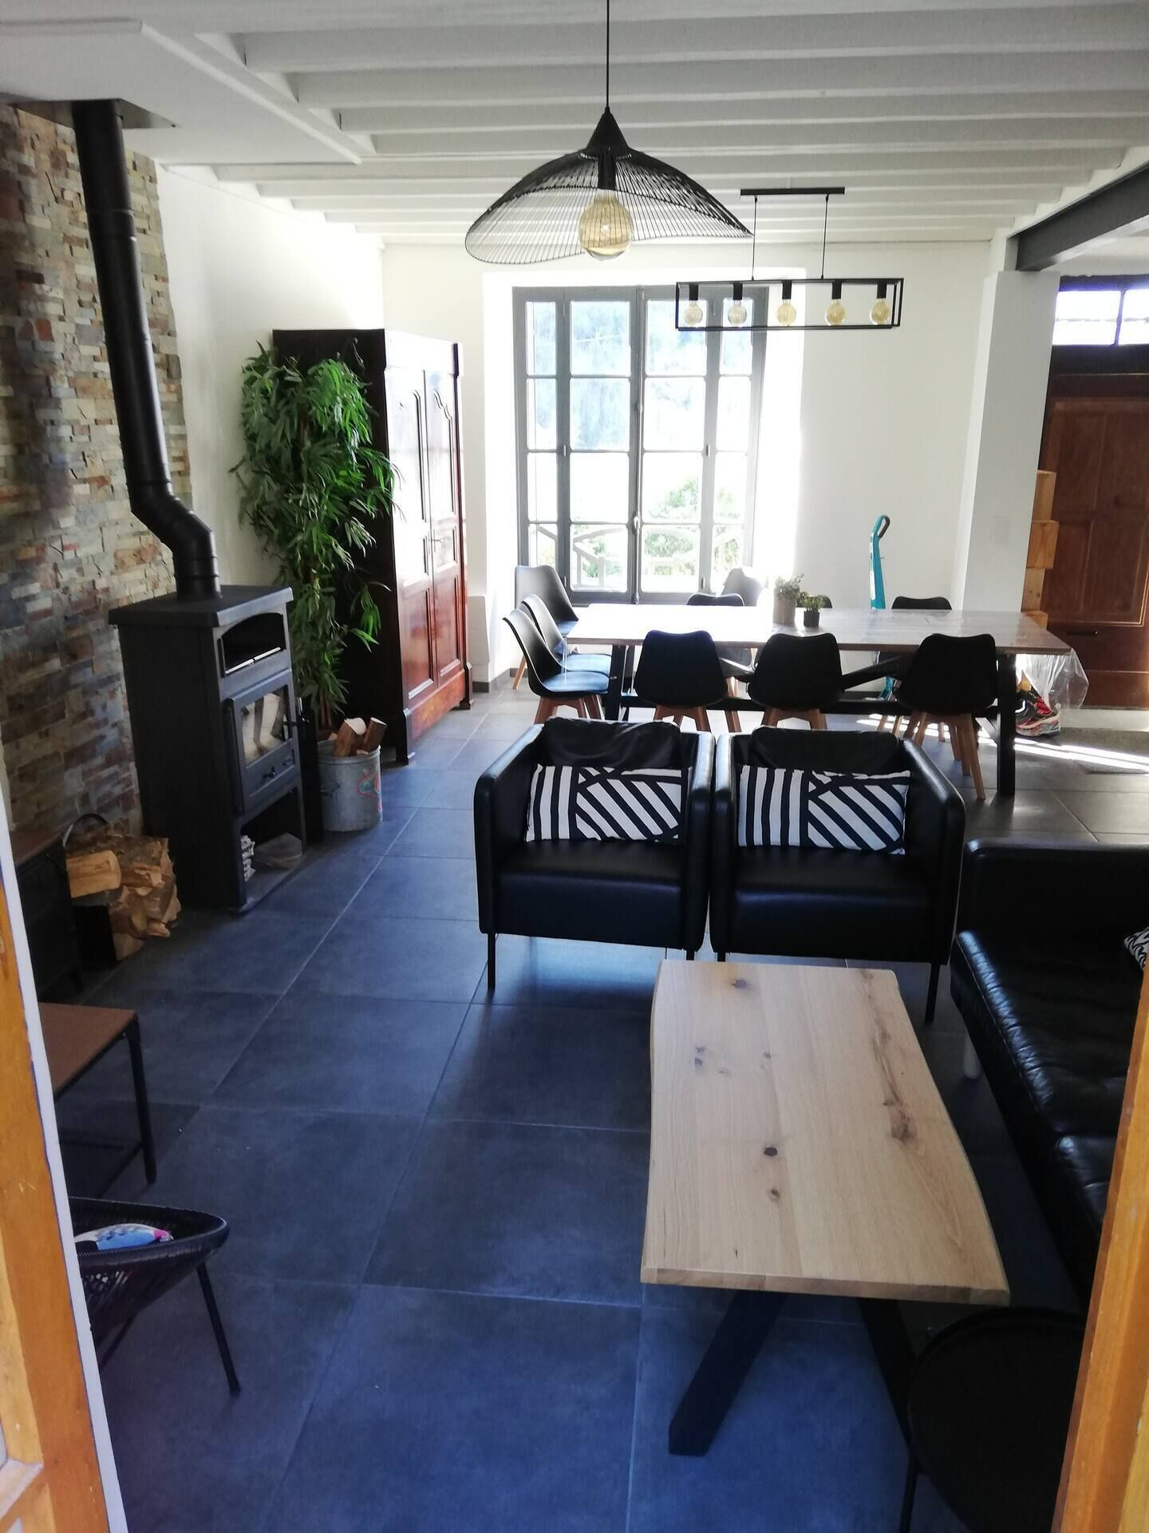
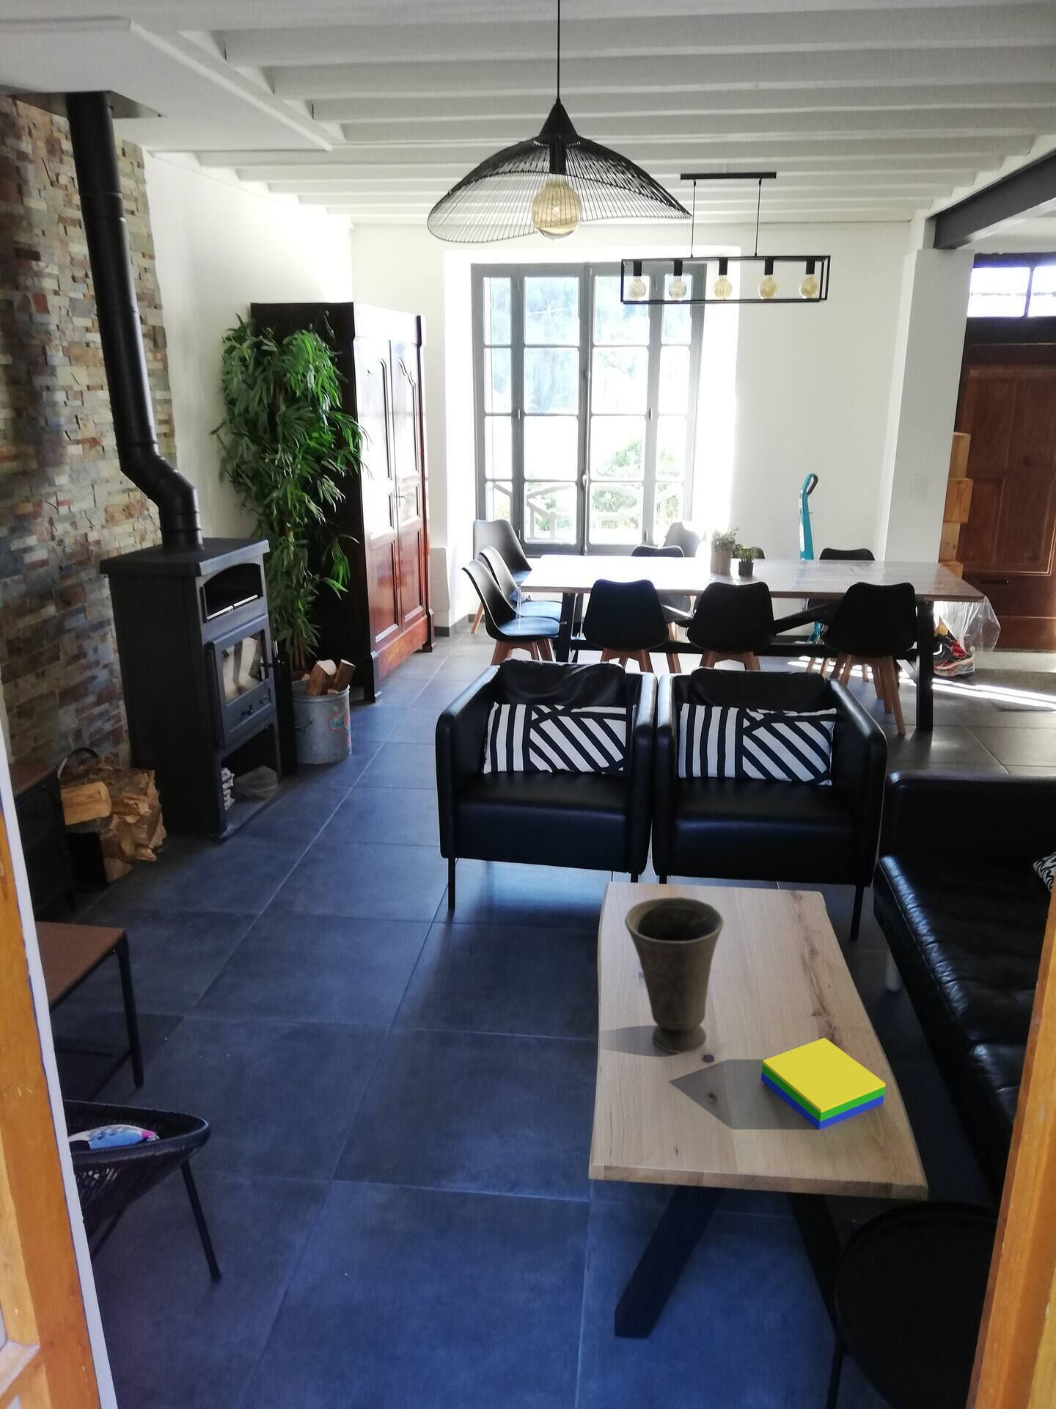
+ book [761,1037,886,1131]
+ vase [625,896,724,1054]
